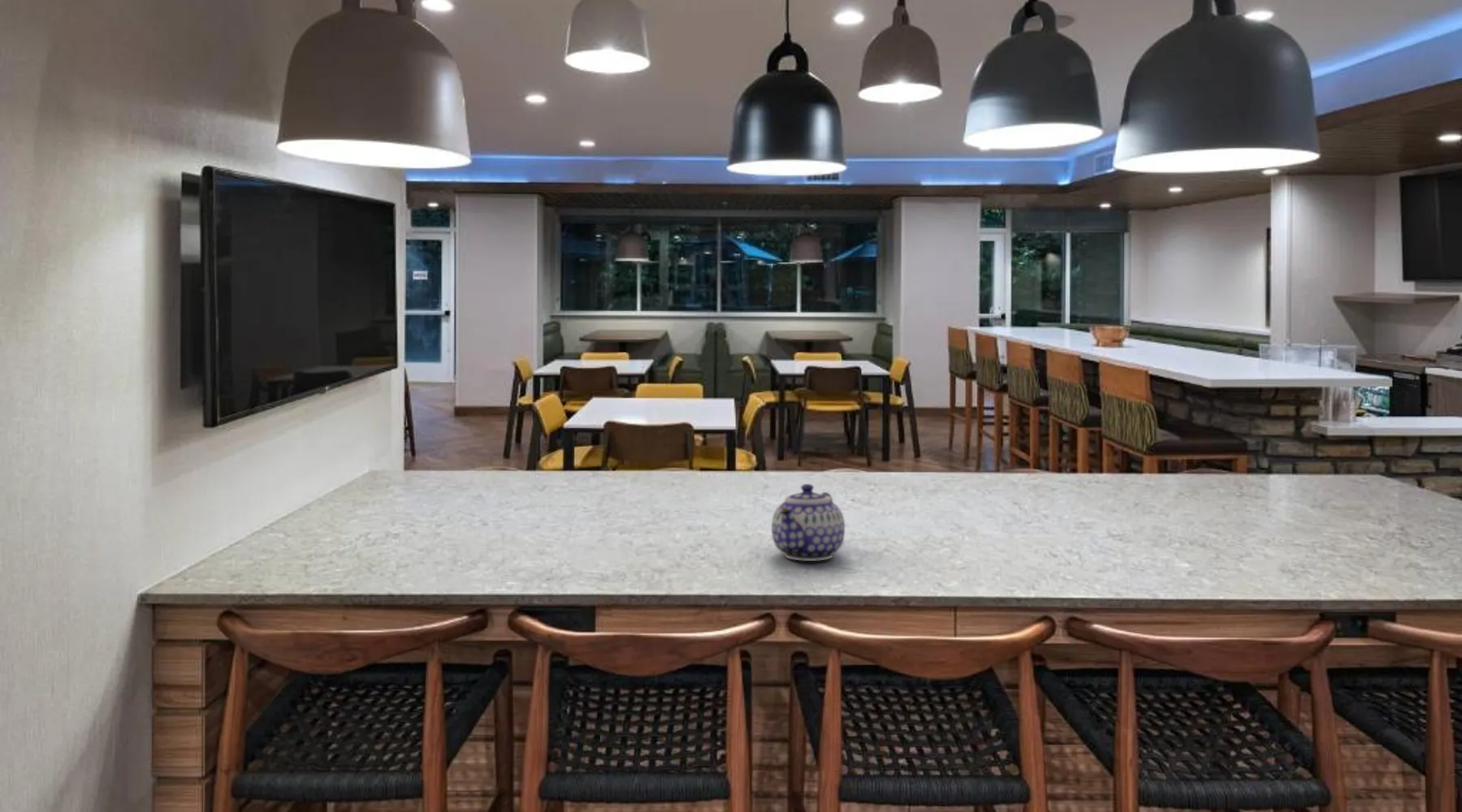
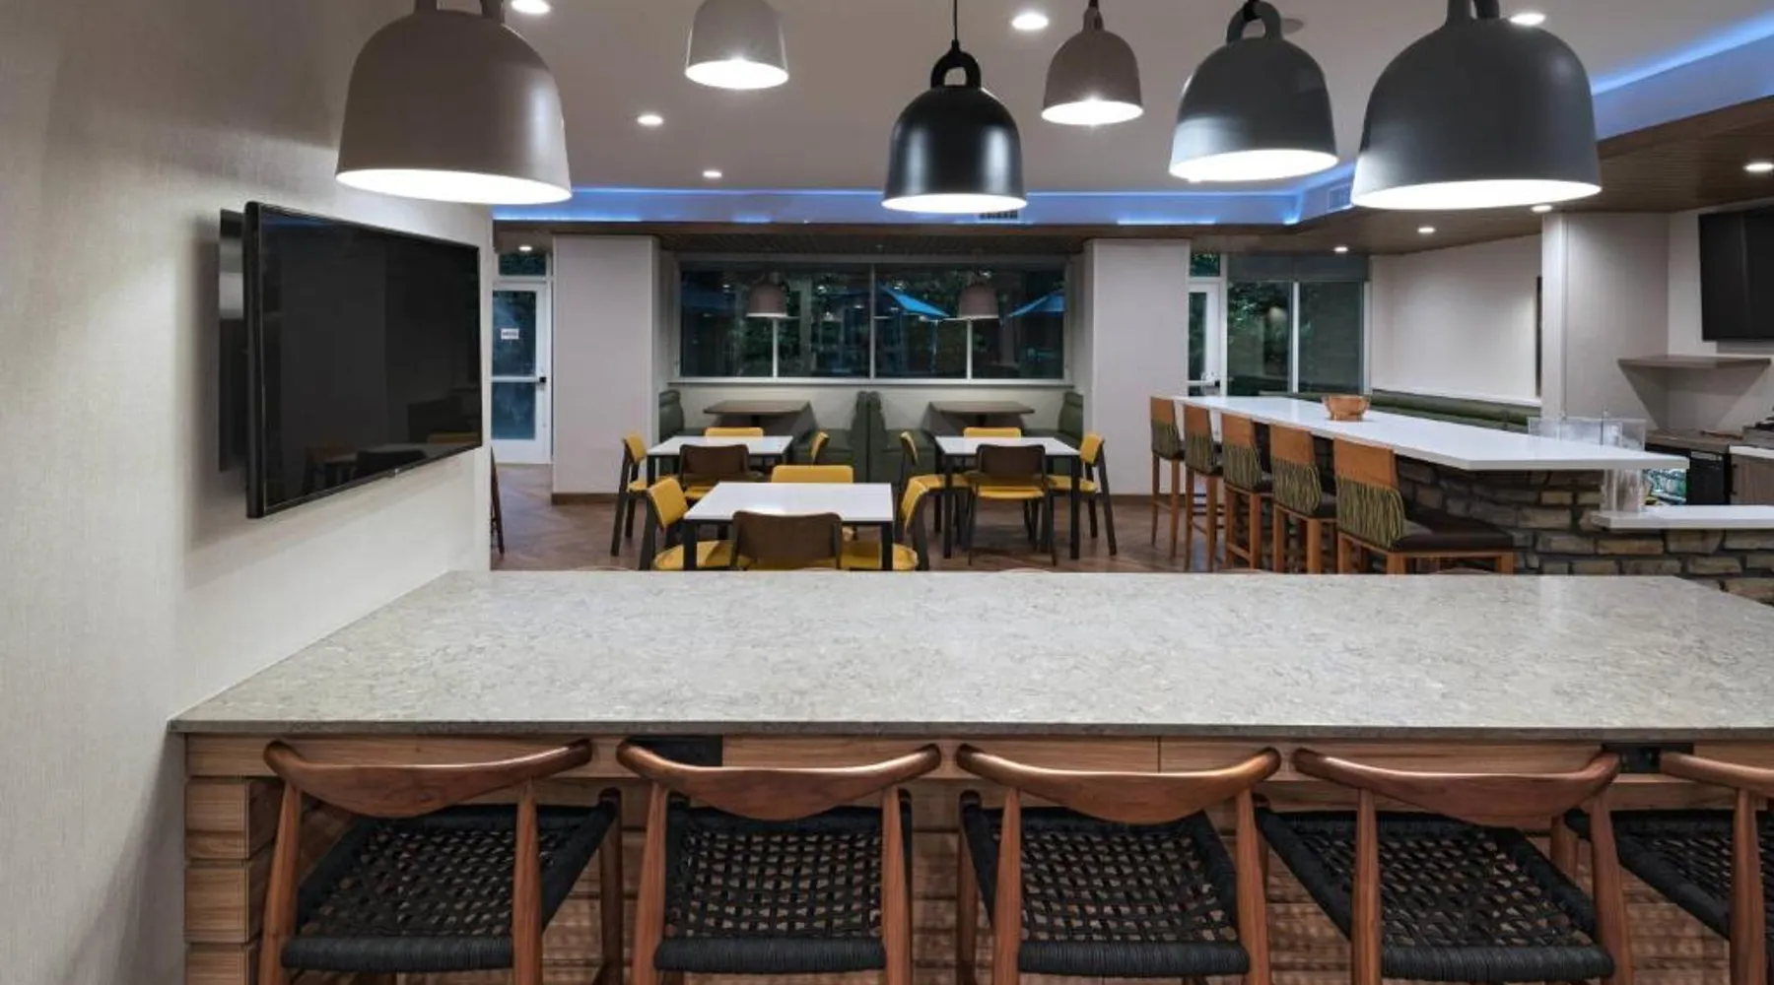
- teapot [771,483,846,562]
